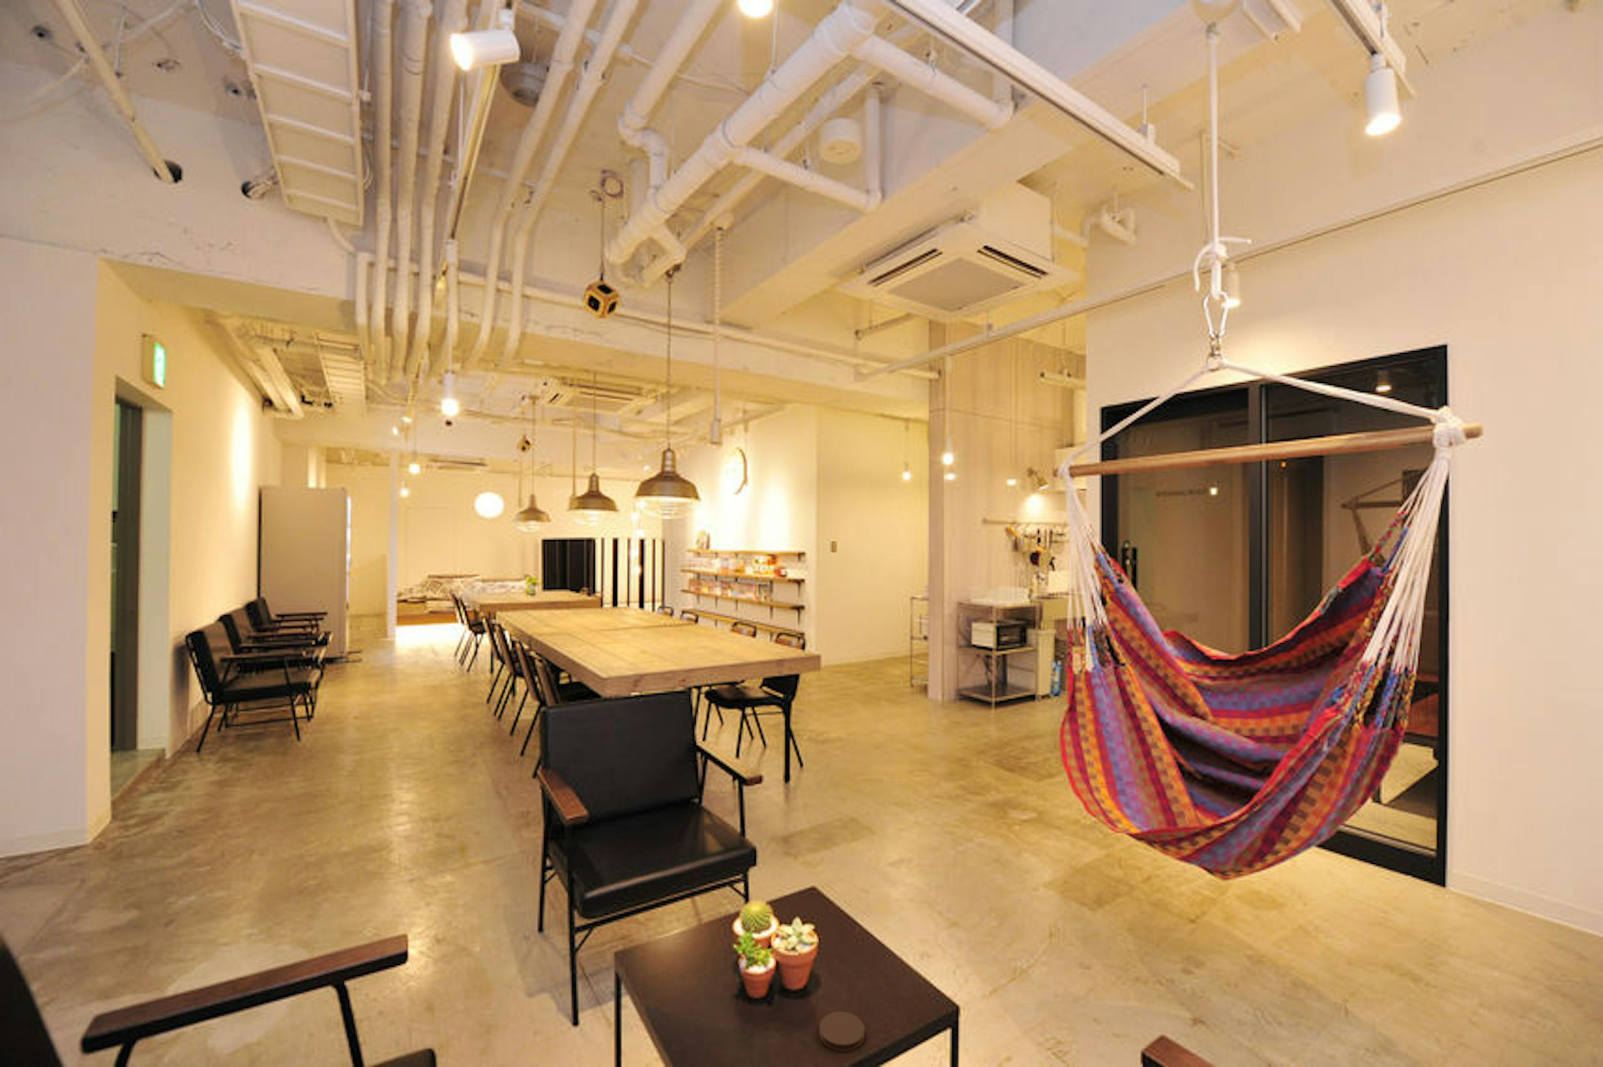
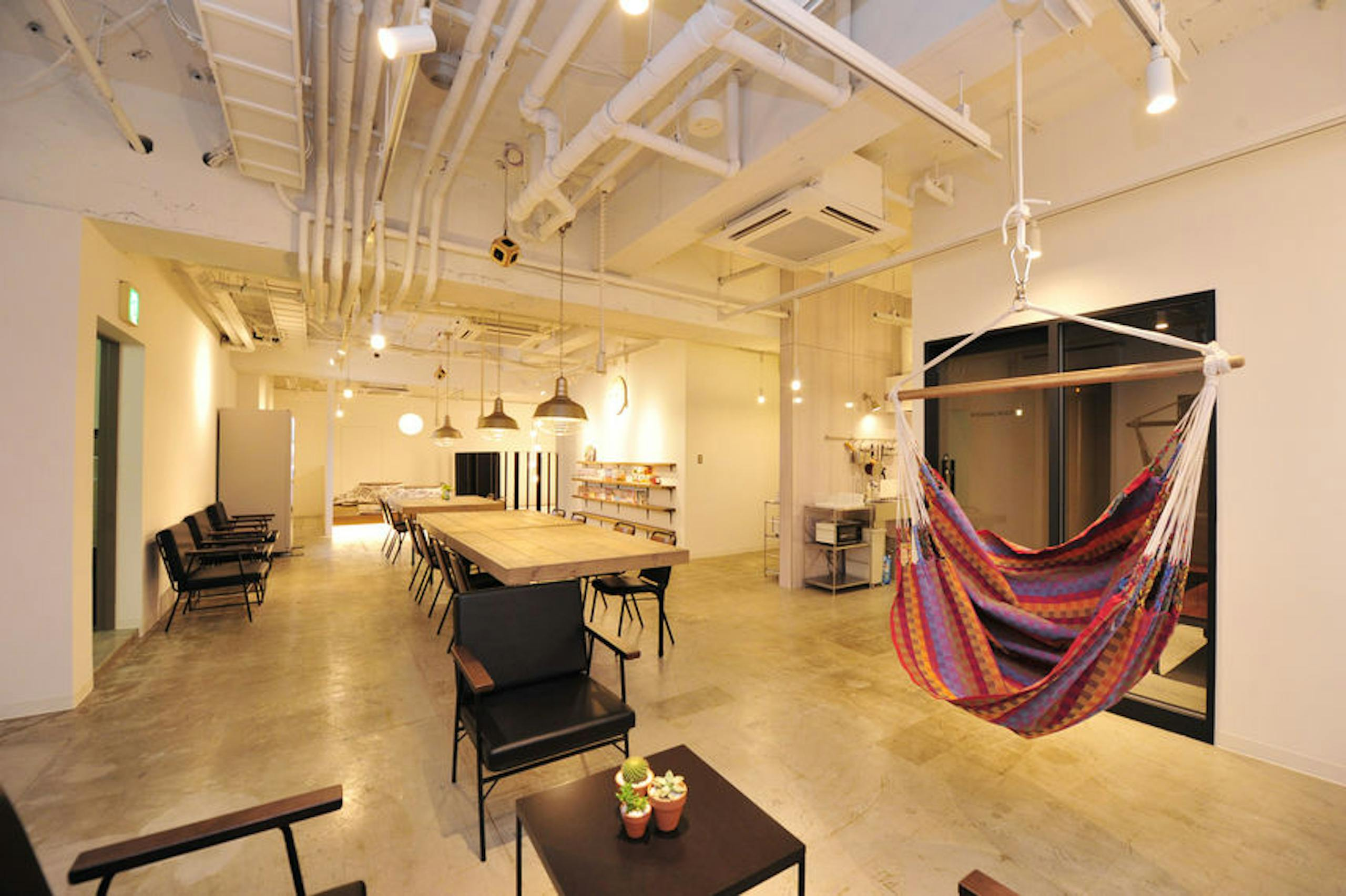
- coaster [818,1011,866,1052]
